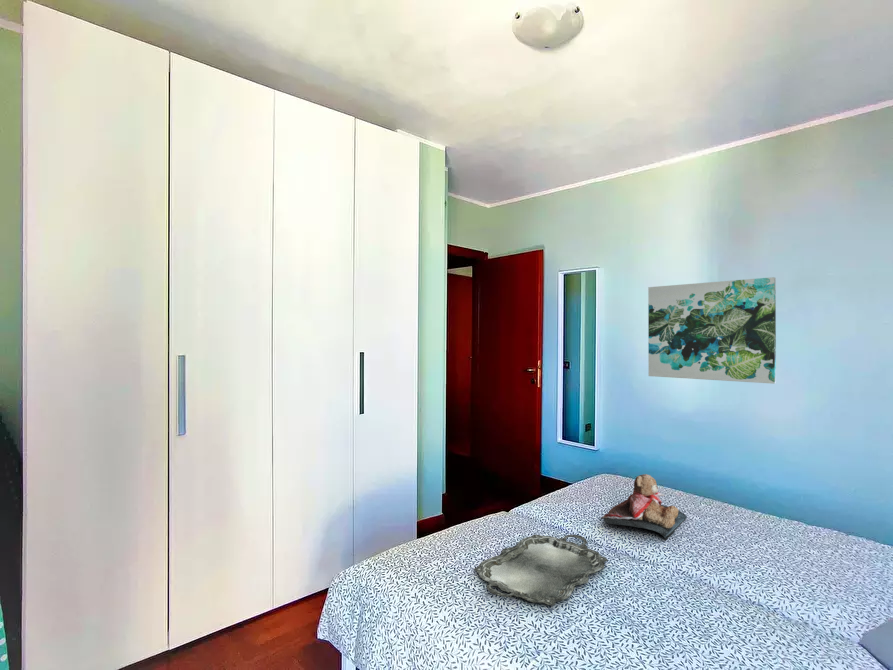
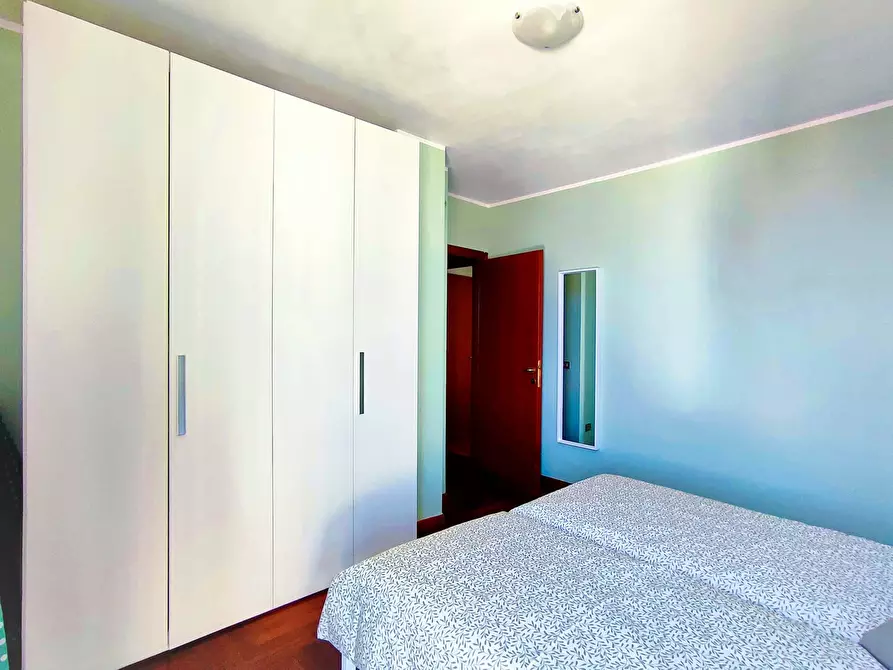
- teddy bear [600,473,688,541]
- serving tray [473,534,609,606]
- wall art [647,276,777,385]
